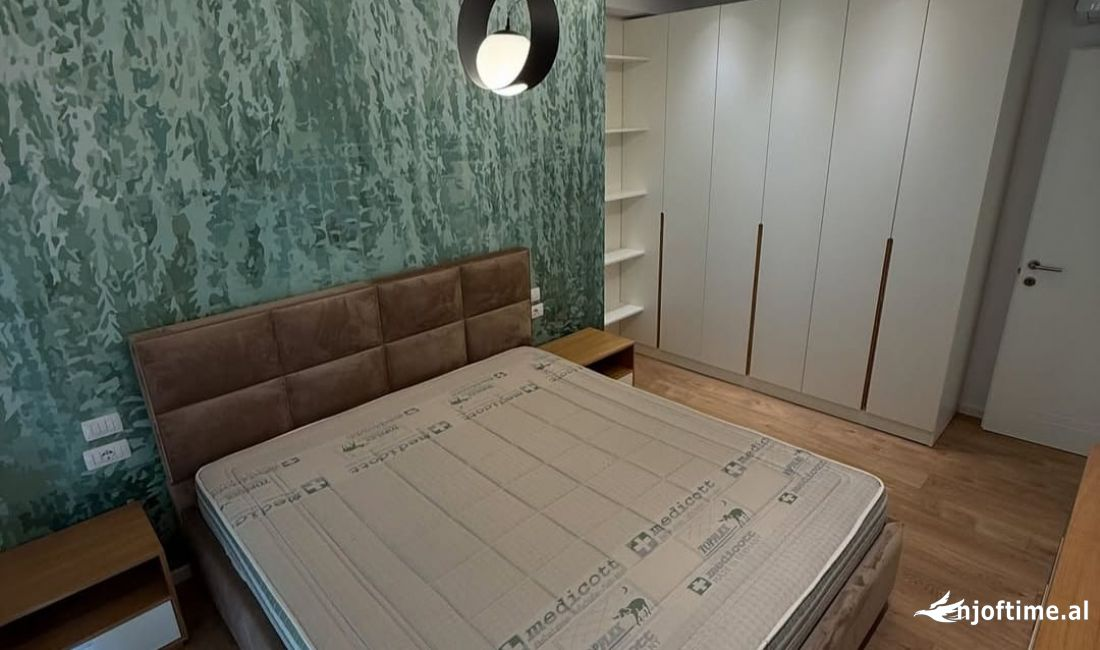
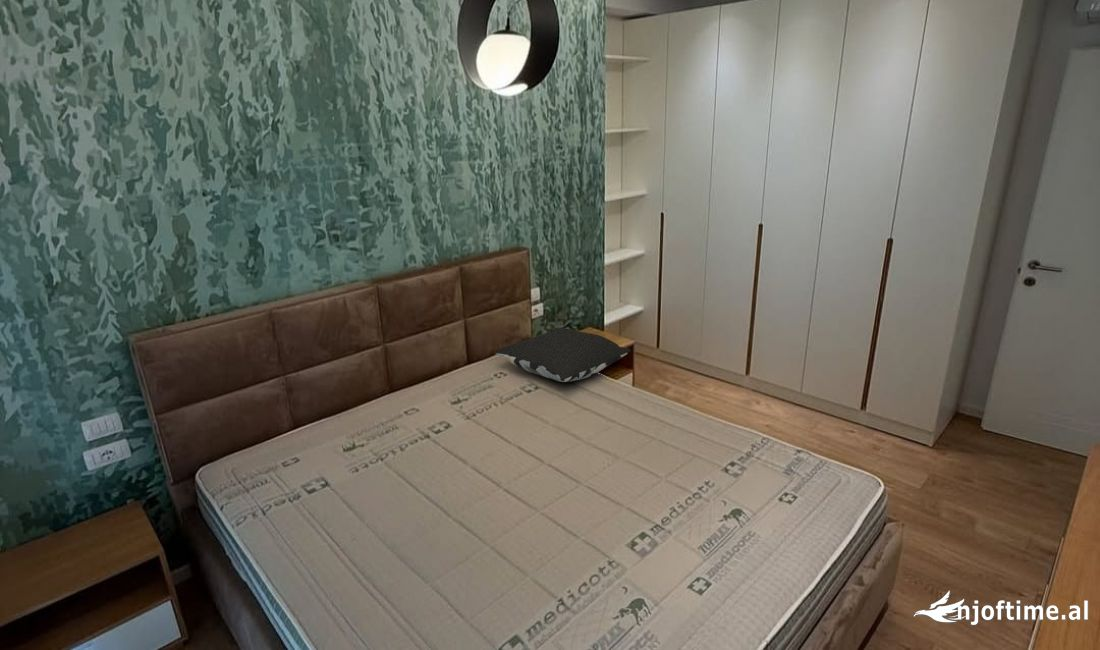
+ pillow [493,327,632,383]
